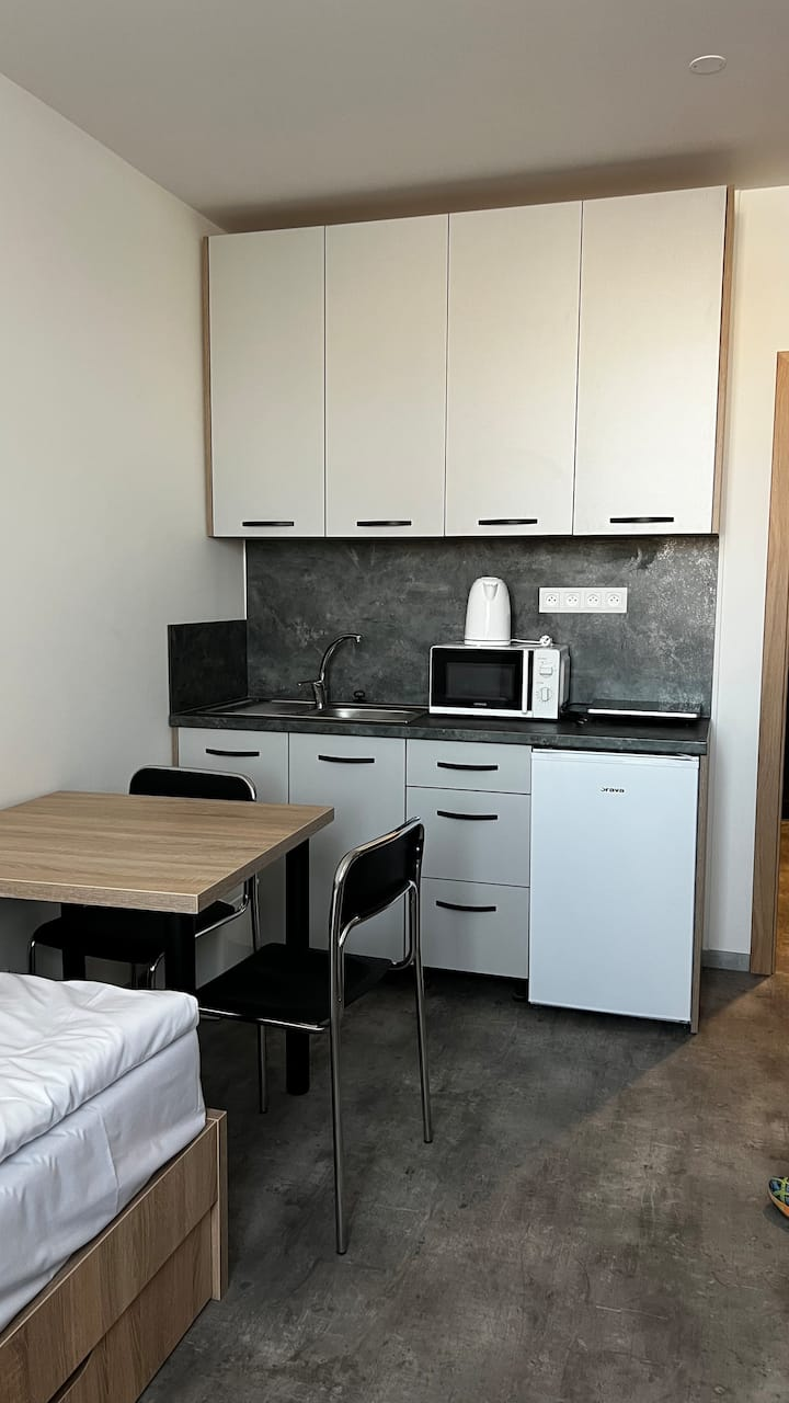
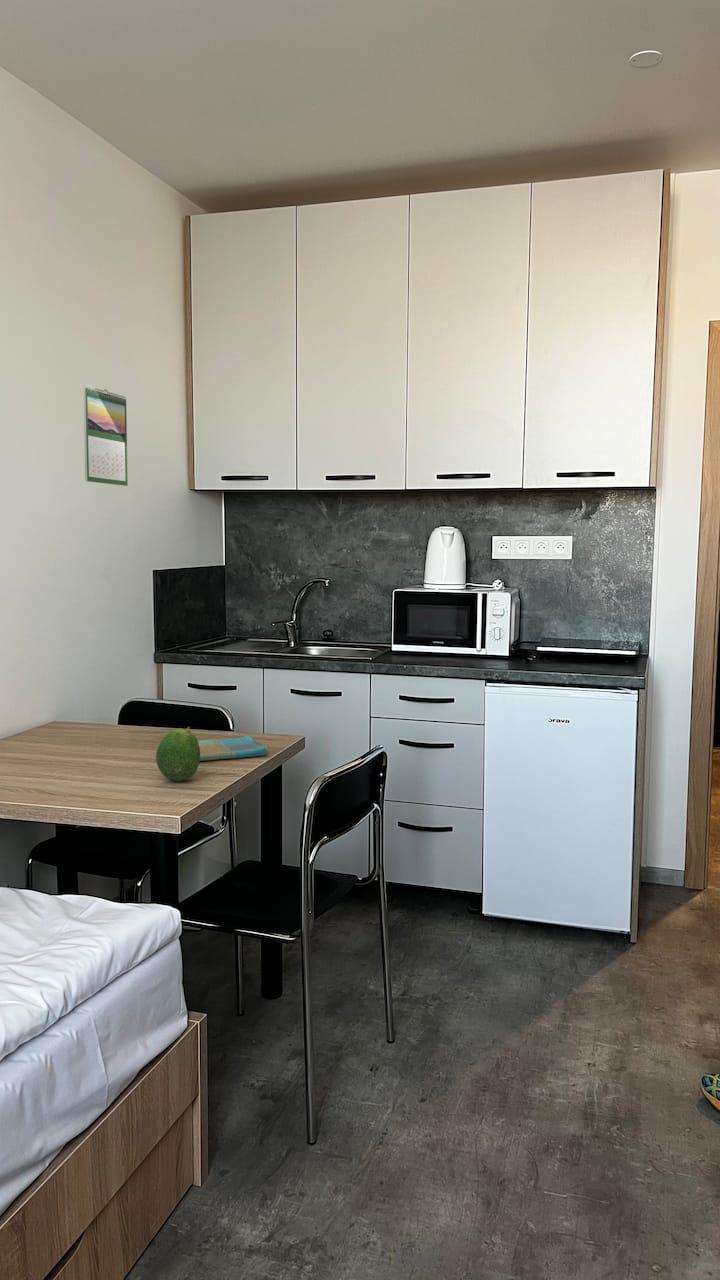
+ calendar [82,384,129,487]
+ dish towel [197,734,269,762]
+ fruit [155,726,200,782]
